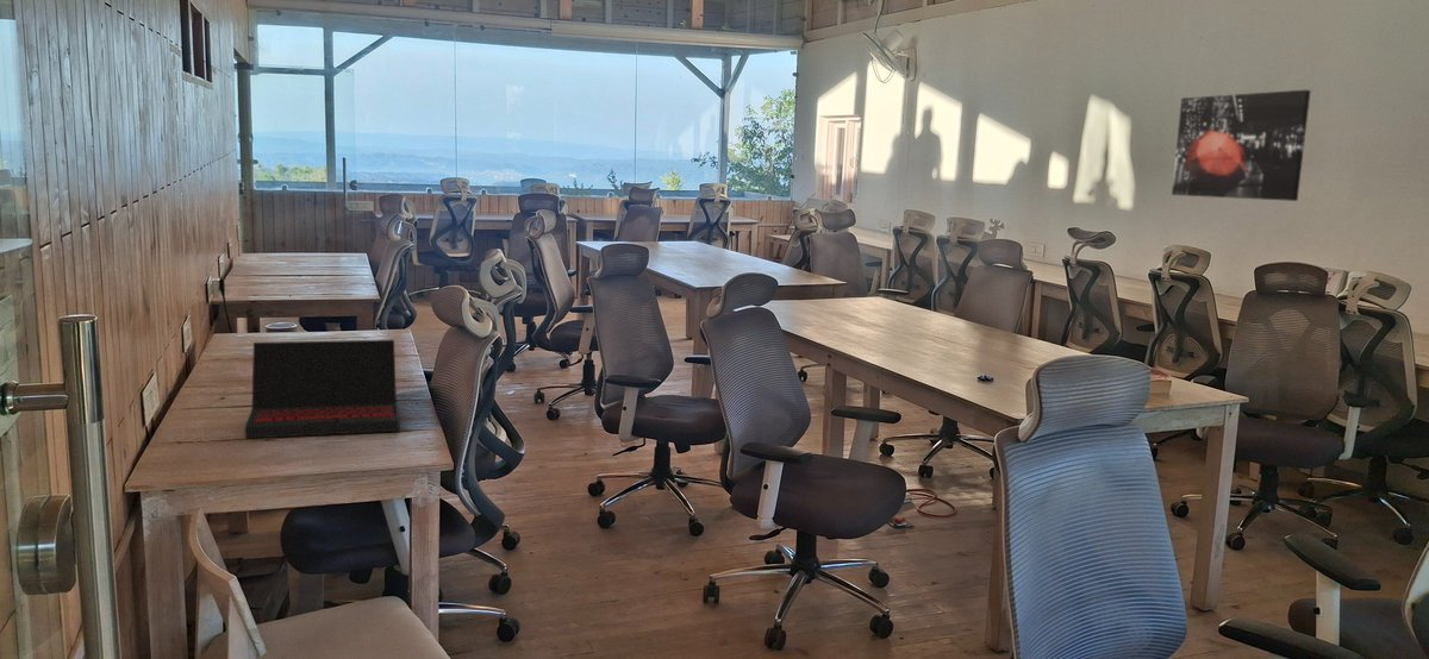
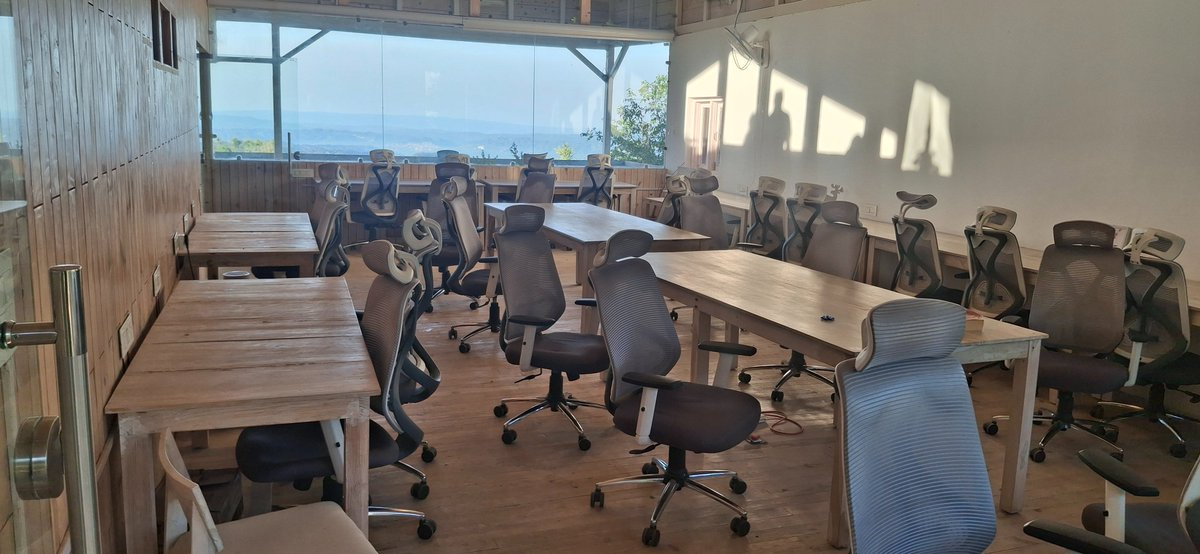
- laptop [244,339,401,440]
- wall art [1171,89,1312,202]
